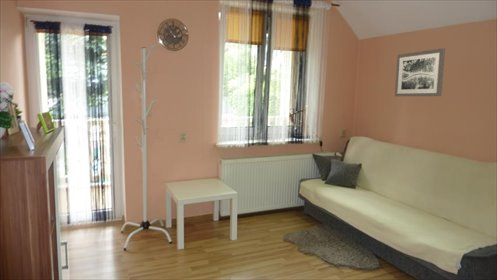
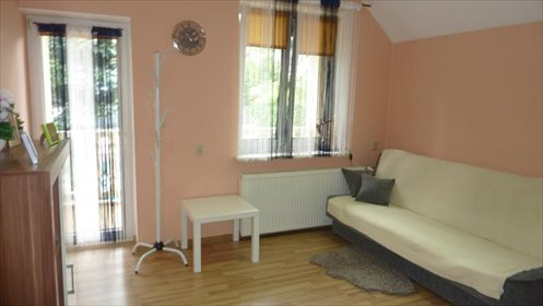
- wall art [394,47,446,97]
